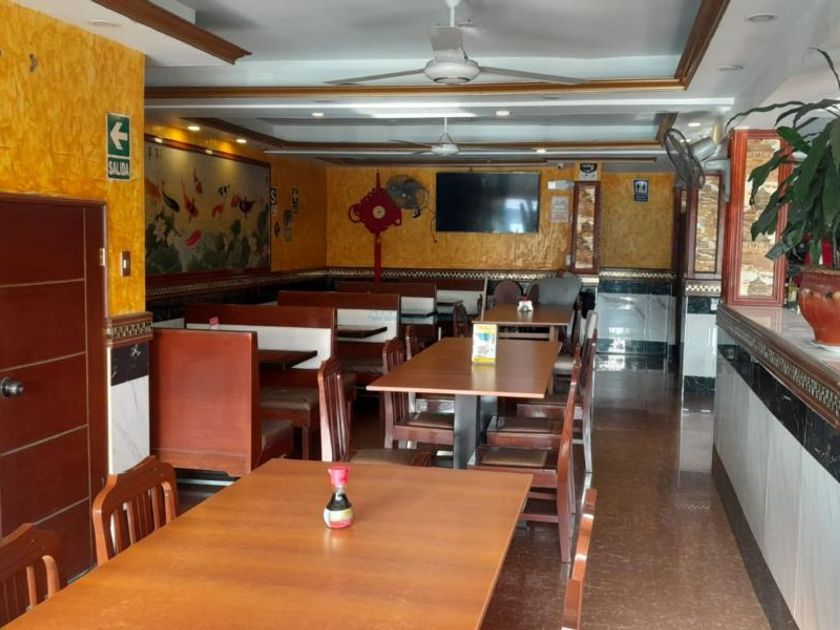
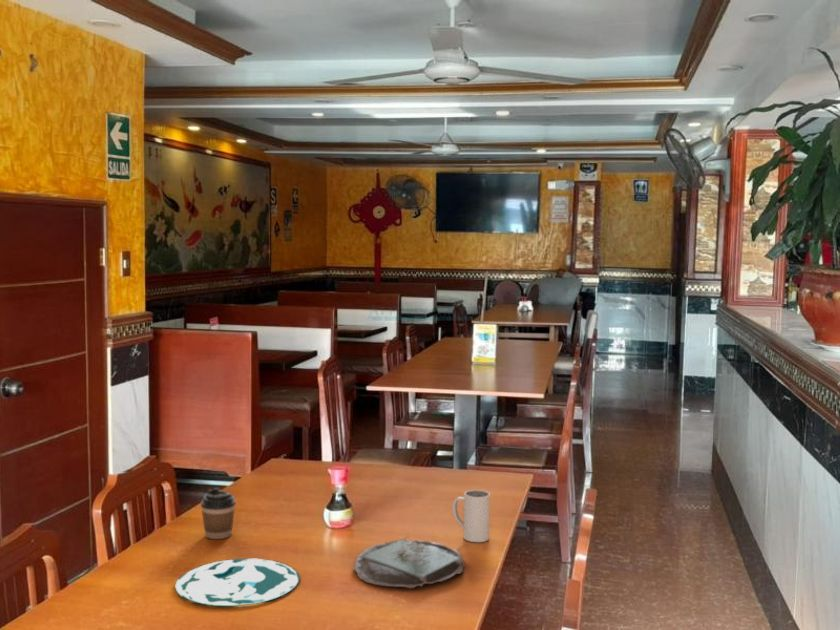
+ plate [175,558,301,607]
+ plate [352,535,466,589]
+ mug [452,489,491,543]
+ coffee cup [200,487,237,540]
